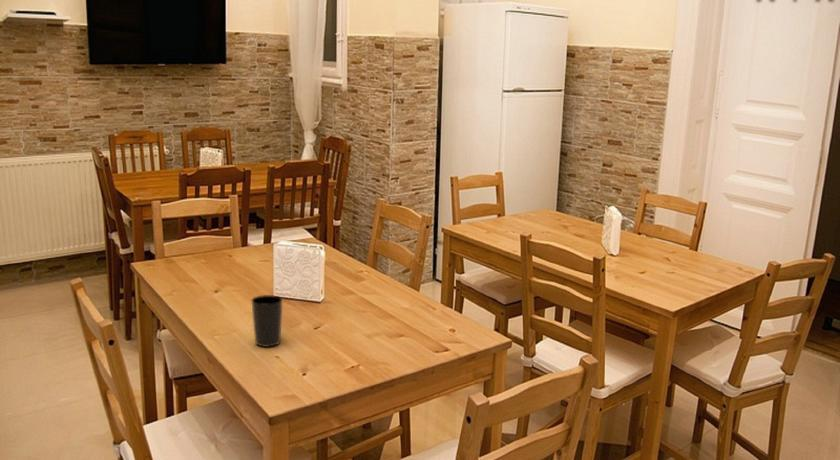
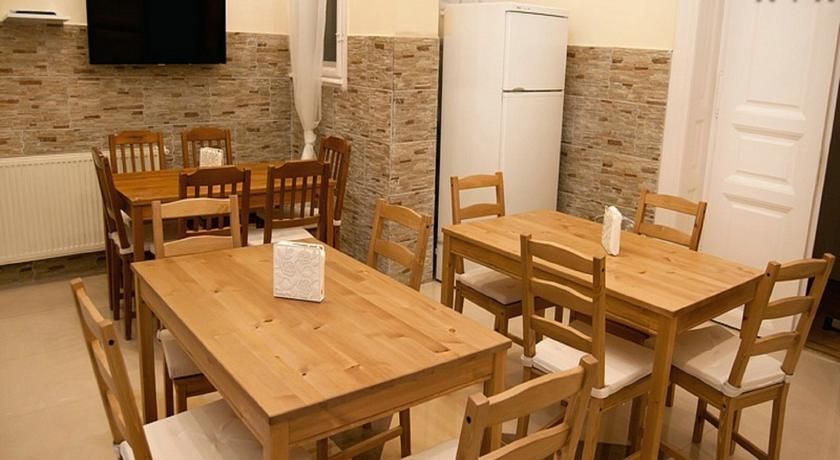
- cup [250,294,284,348]
